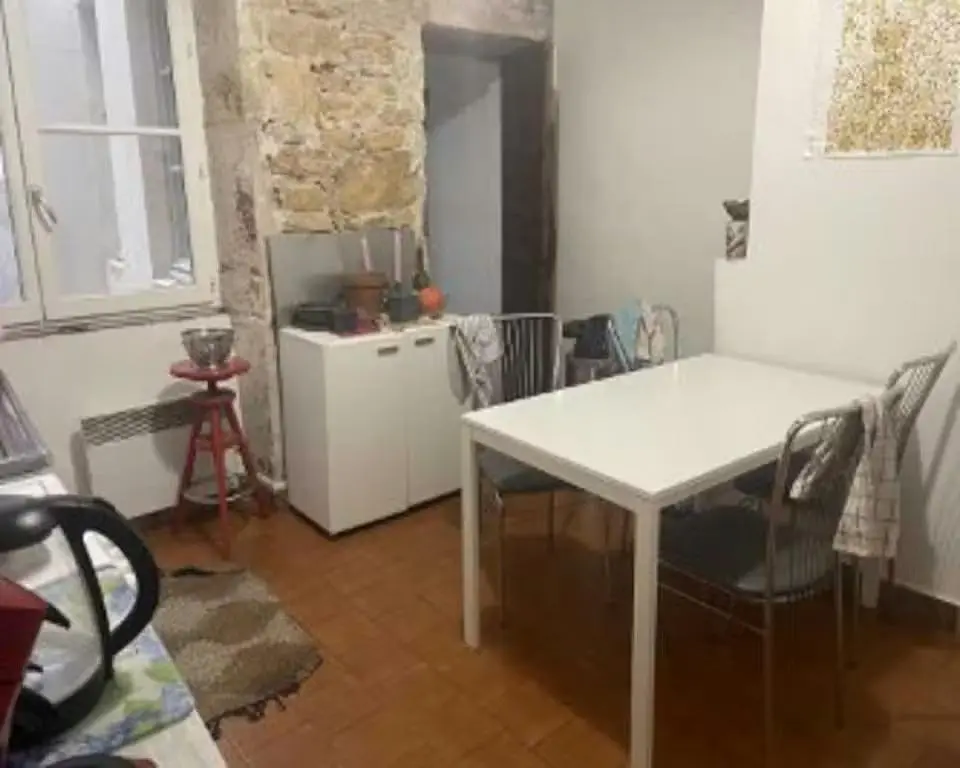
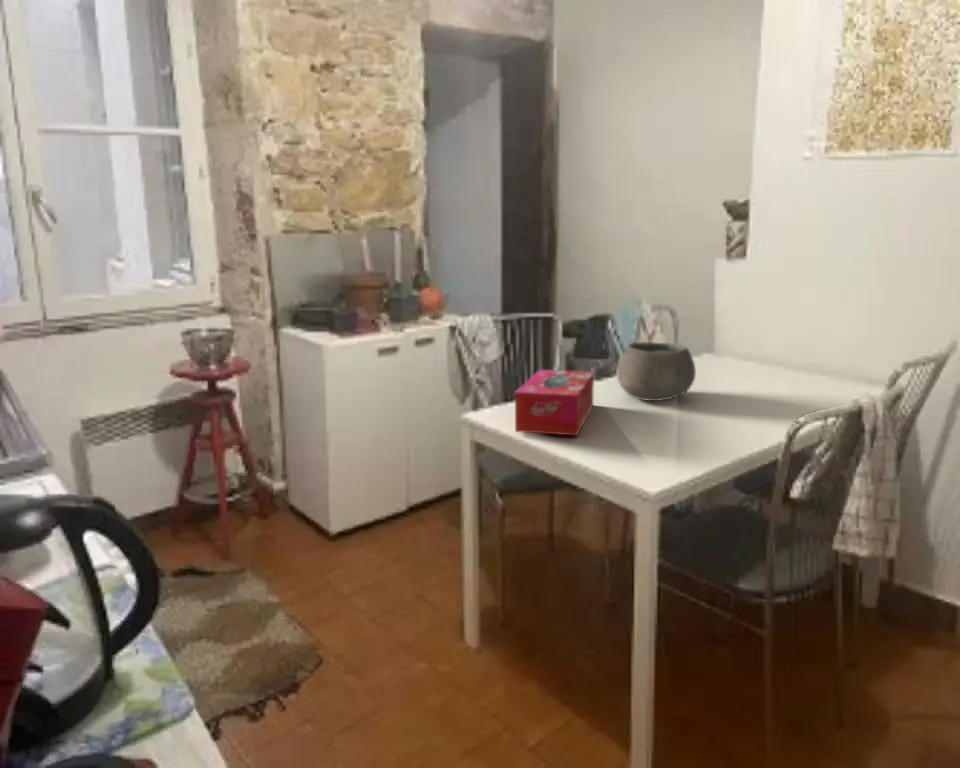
+ bowl [615,341,697,402]
+ tissue box [514,369,595,437]
